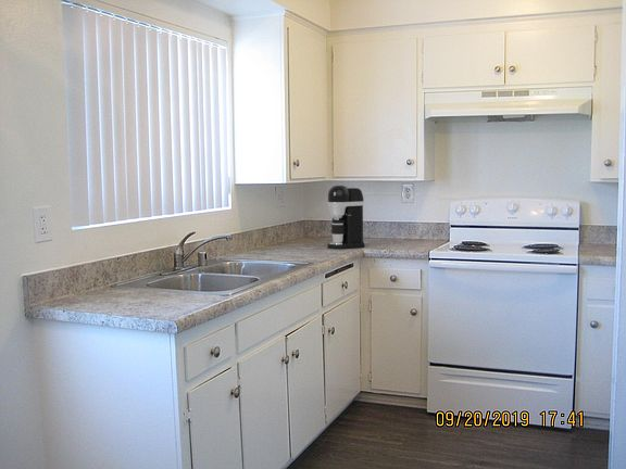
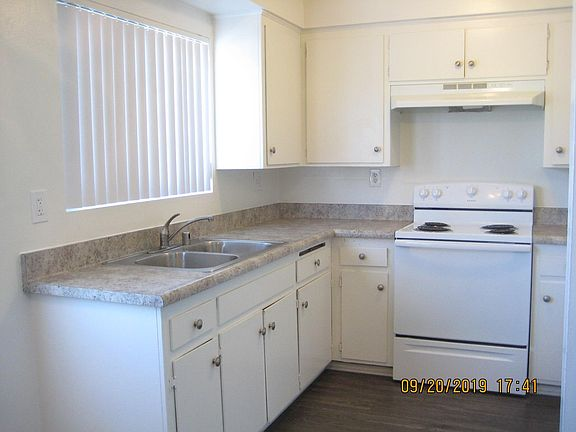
- coffee maker [326,185,366,250]
